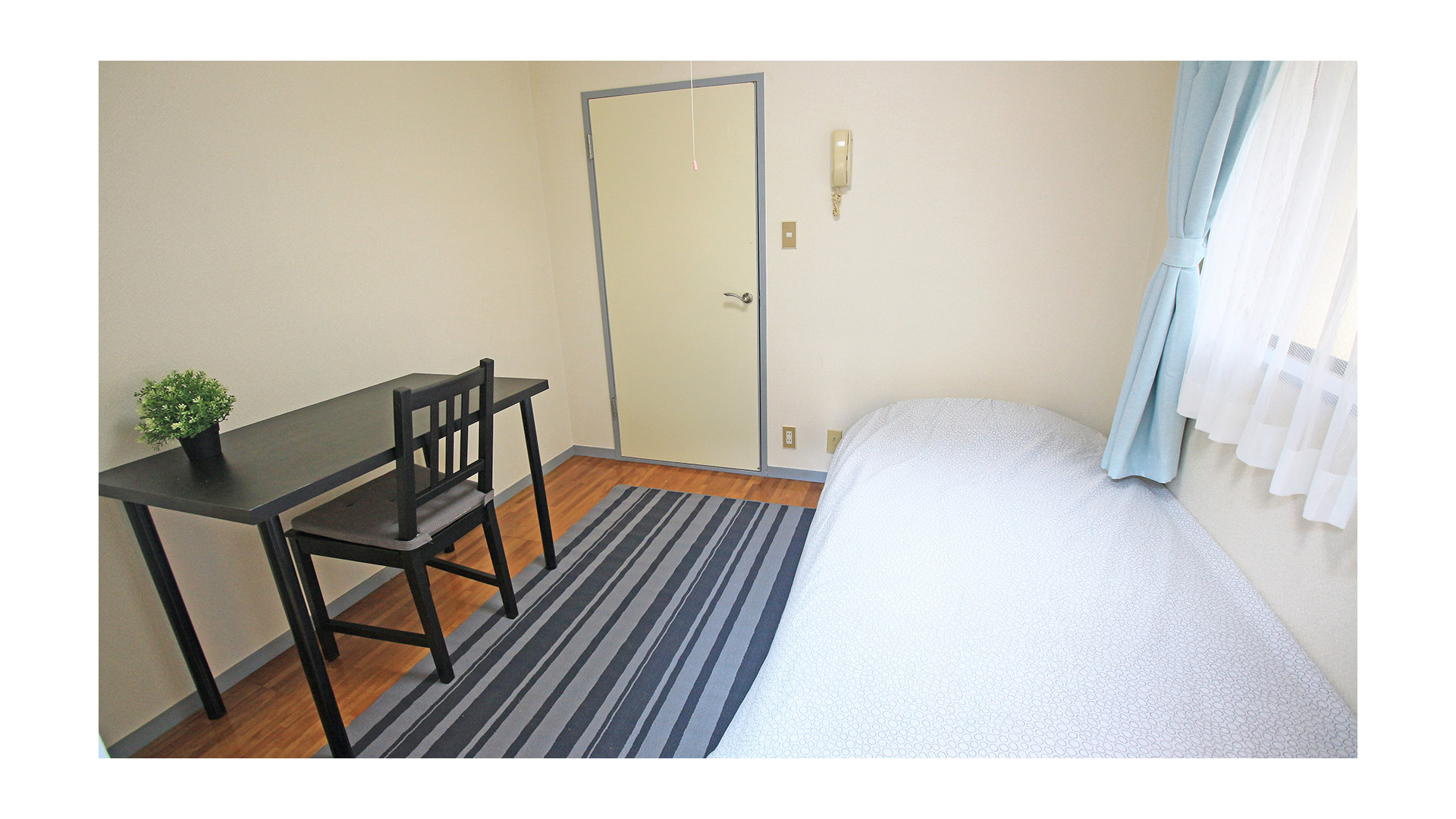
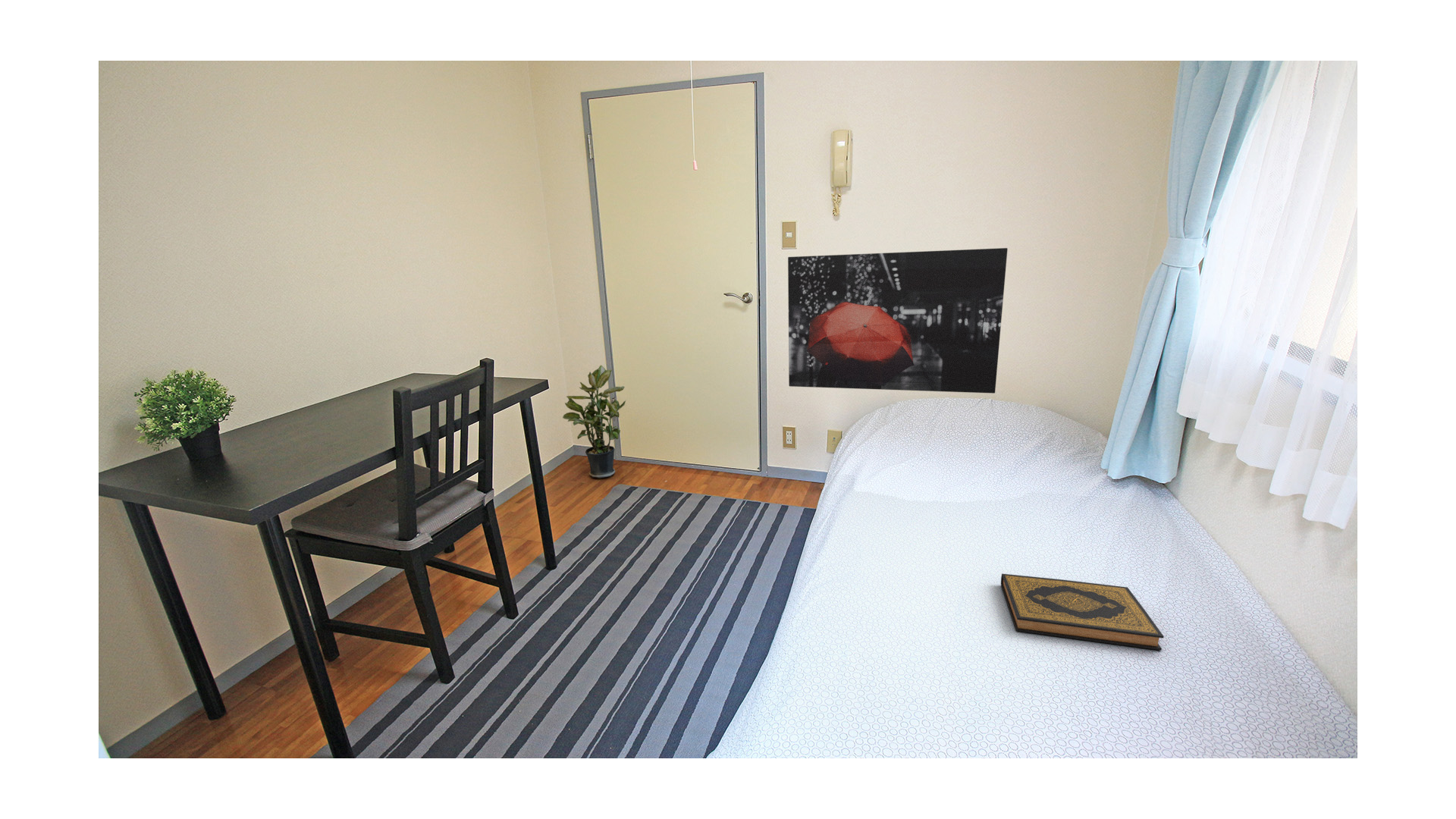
+ hardback book [1000,573,1165,651]
+ wall art [787,247,1009,394]
+ potted plant [562,365,627,479]
